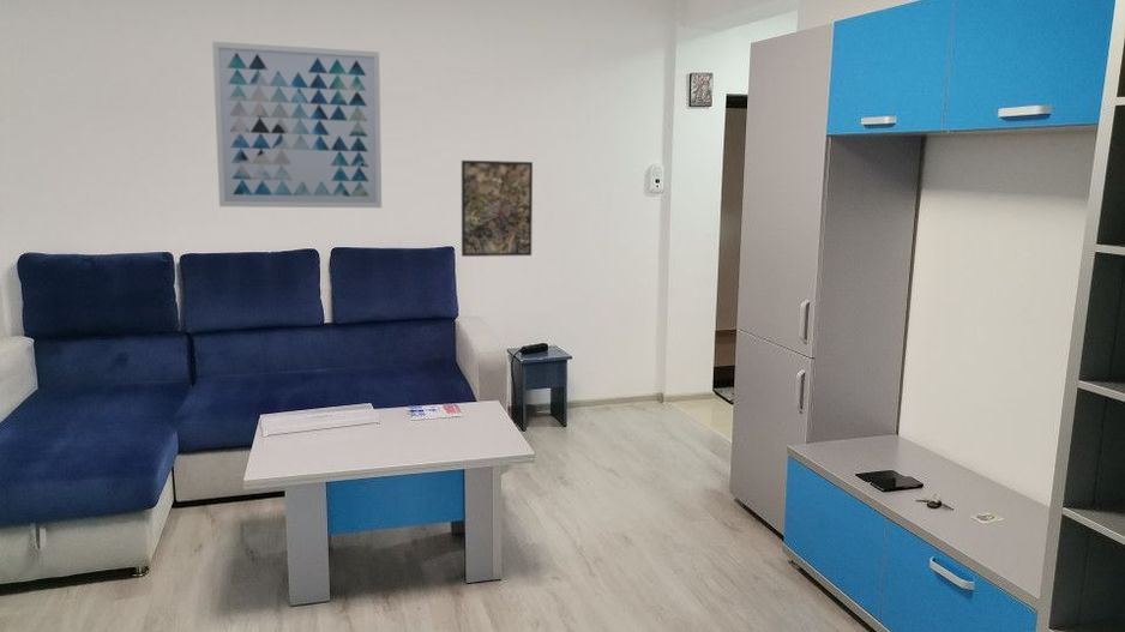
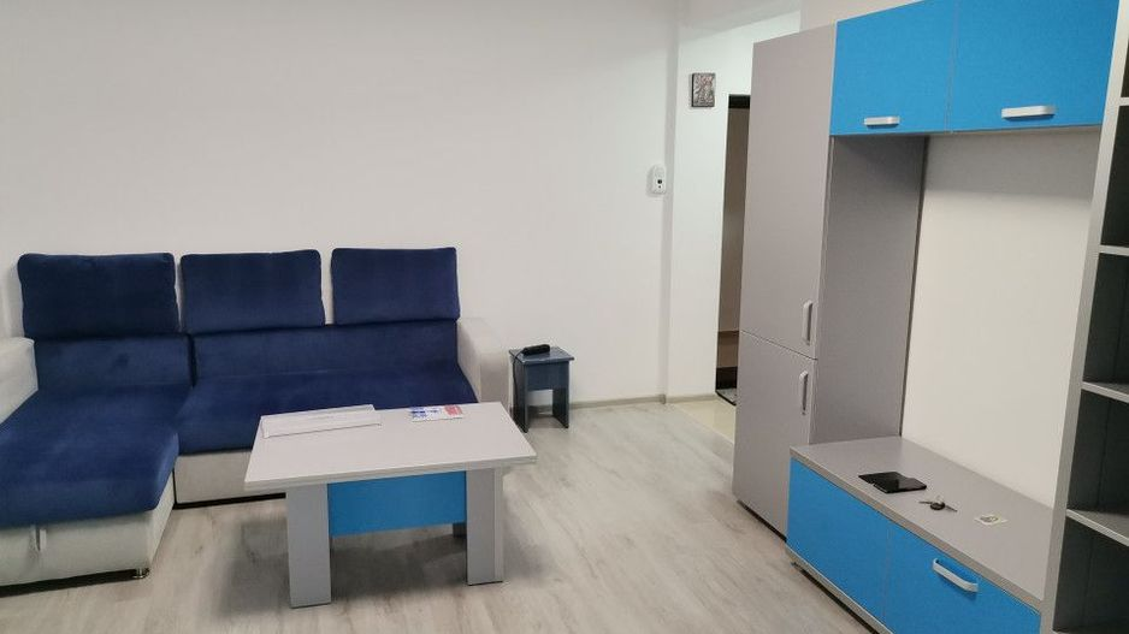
- wall art [211,41,383,209]
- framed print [461,159,534,258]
